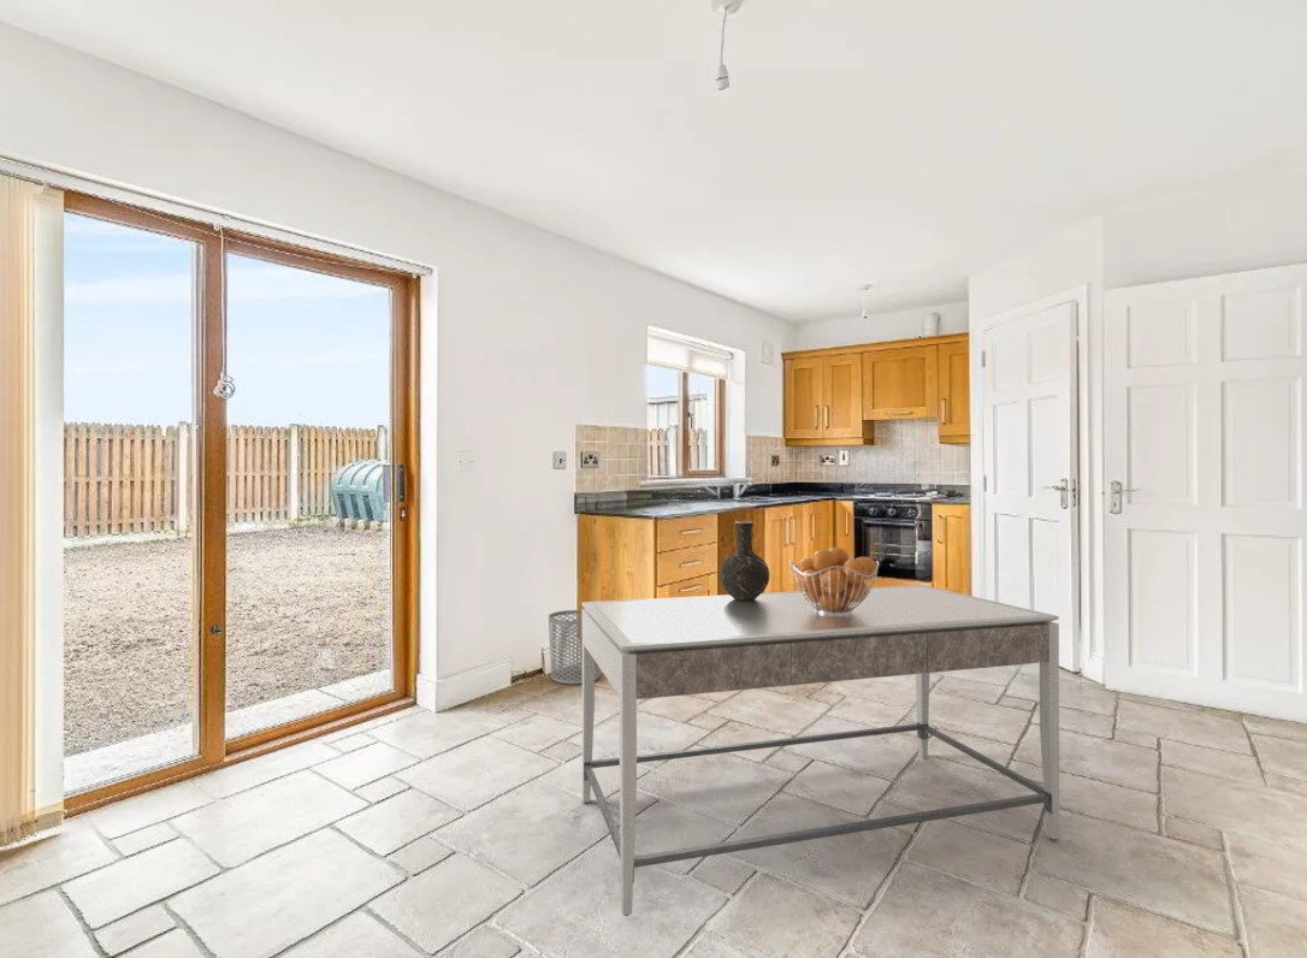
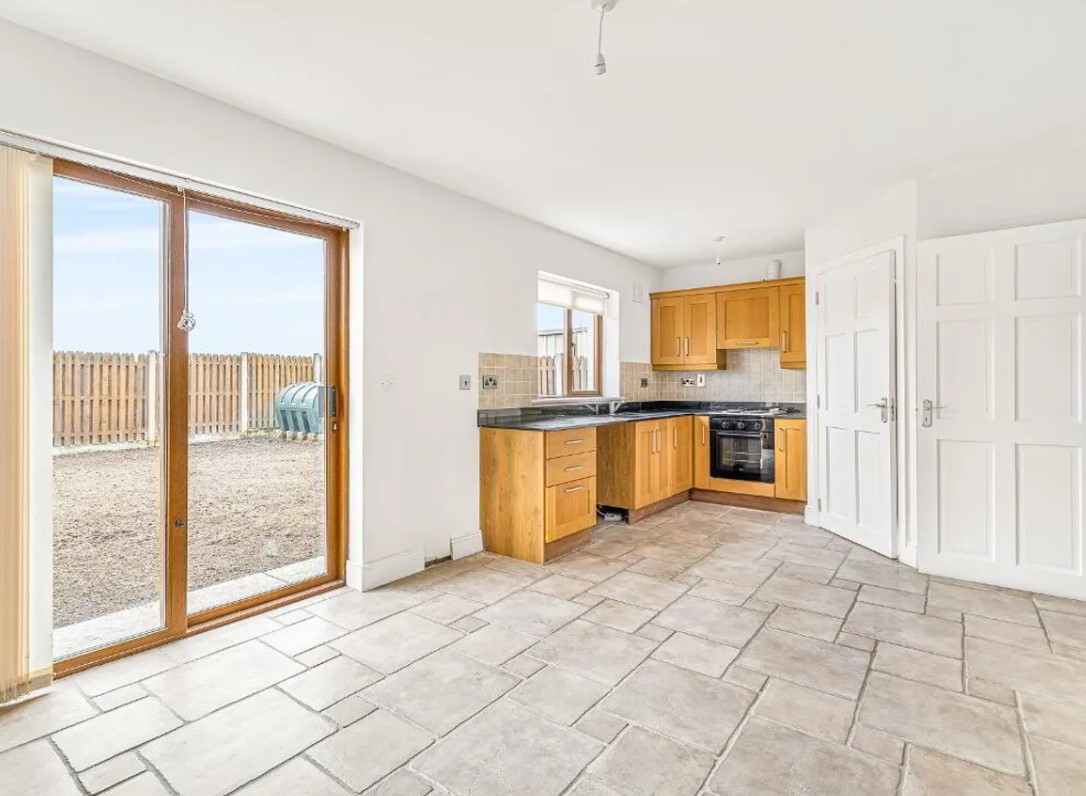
- vase [718,520,770,601]
- dining table [581,584,1060,917]
- fruit basket [788,546,880,615]
- waste bin [548,609,602,686]
